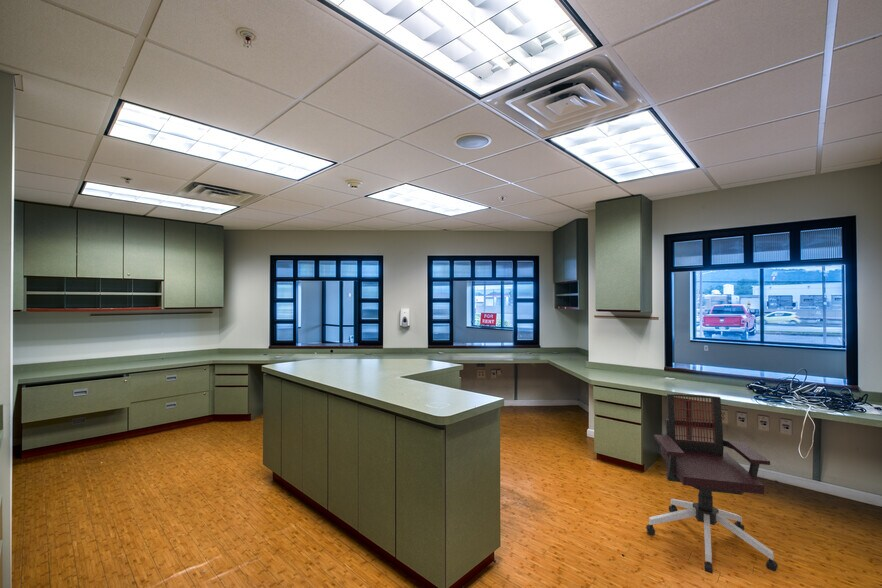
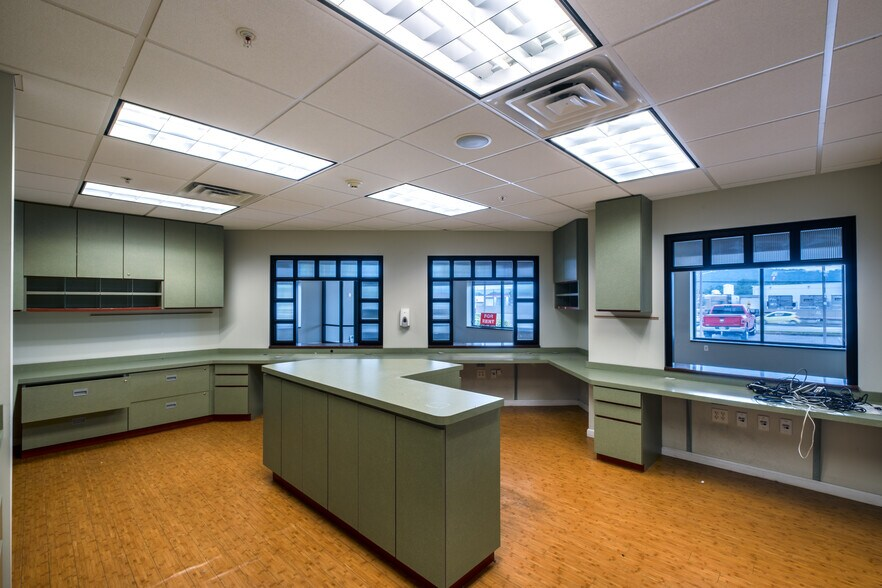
- office chair [645,393,779,575]
